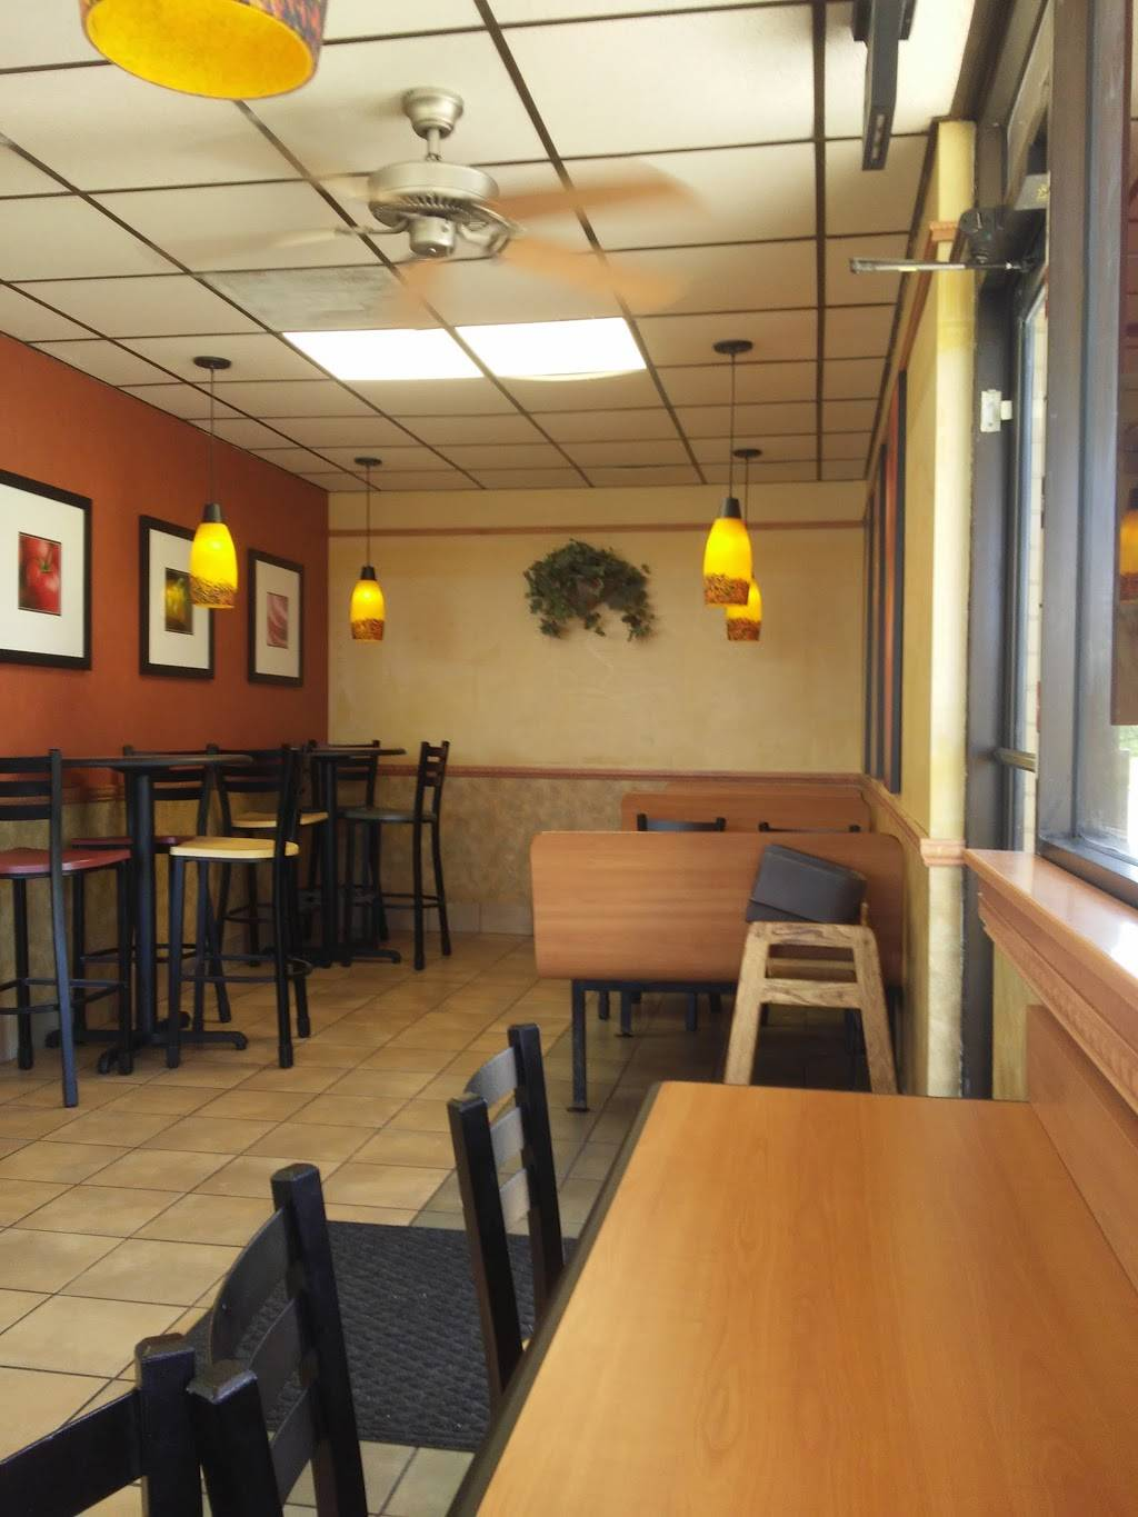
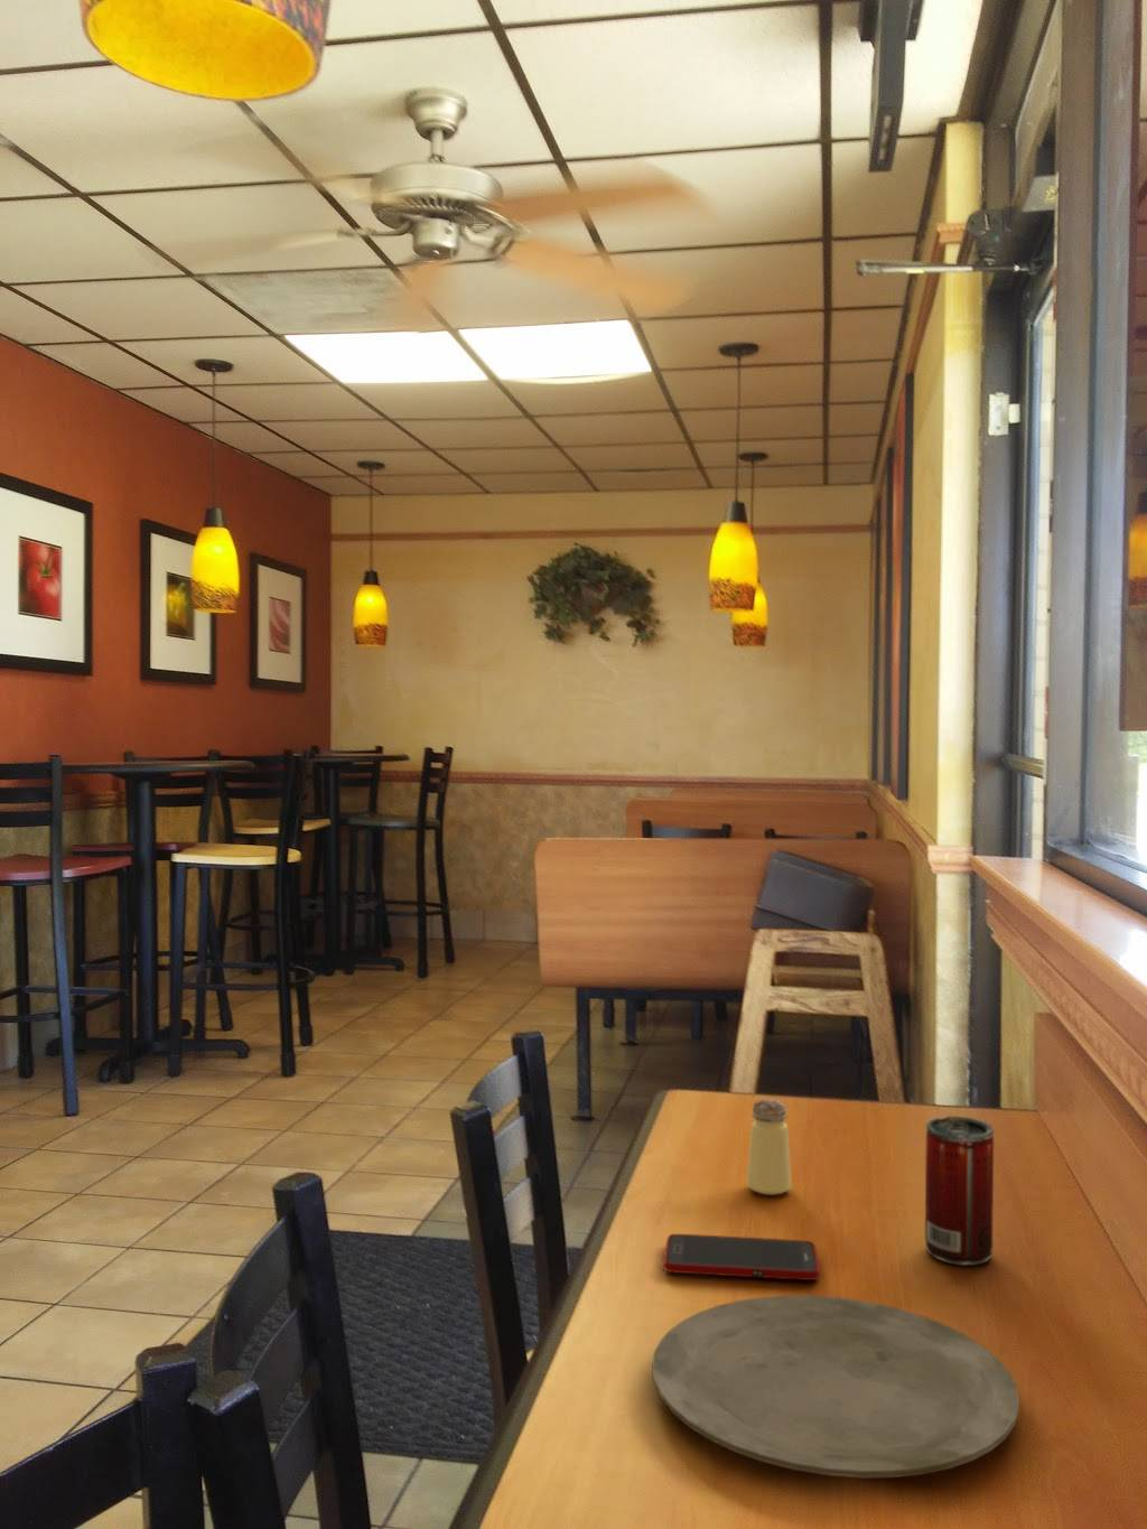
+ cell phone [663,1234,820,1282]
+ saltshaker [746,1098,793,1196]
+ beverage can [924,1115,995,1266]
+ plate [651,1294,1020,1478]
